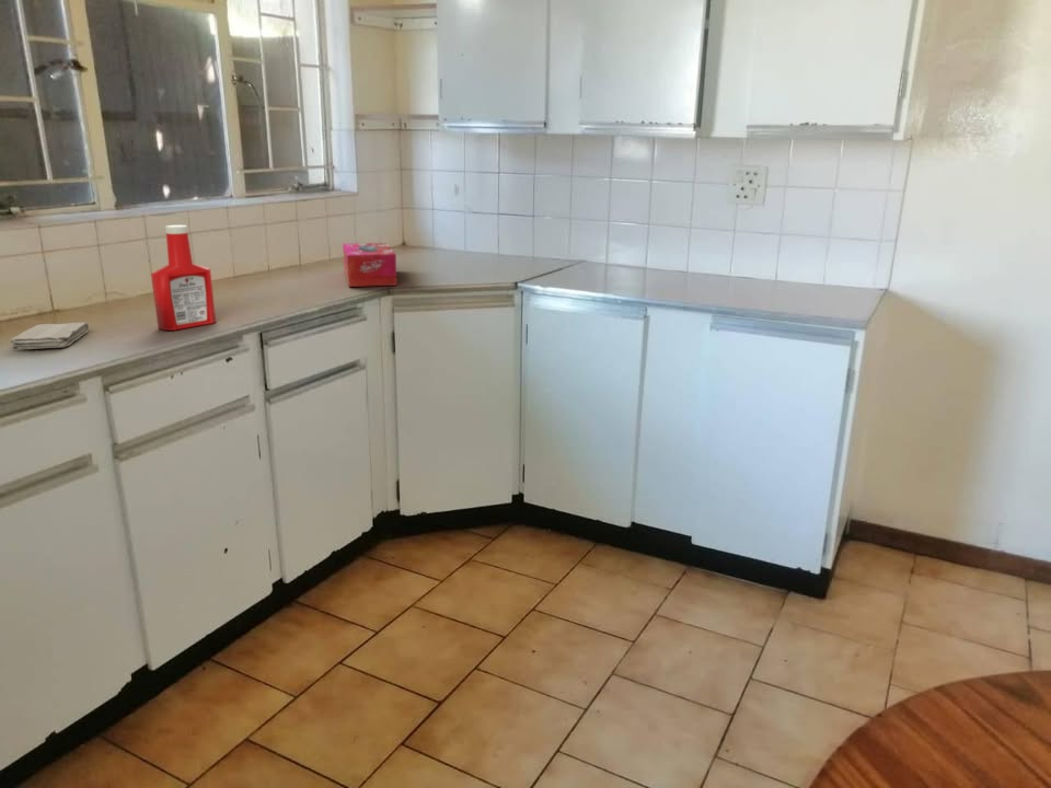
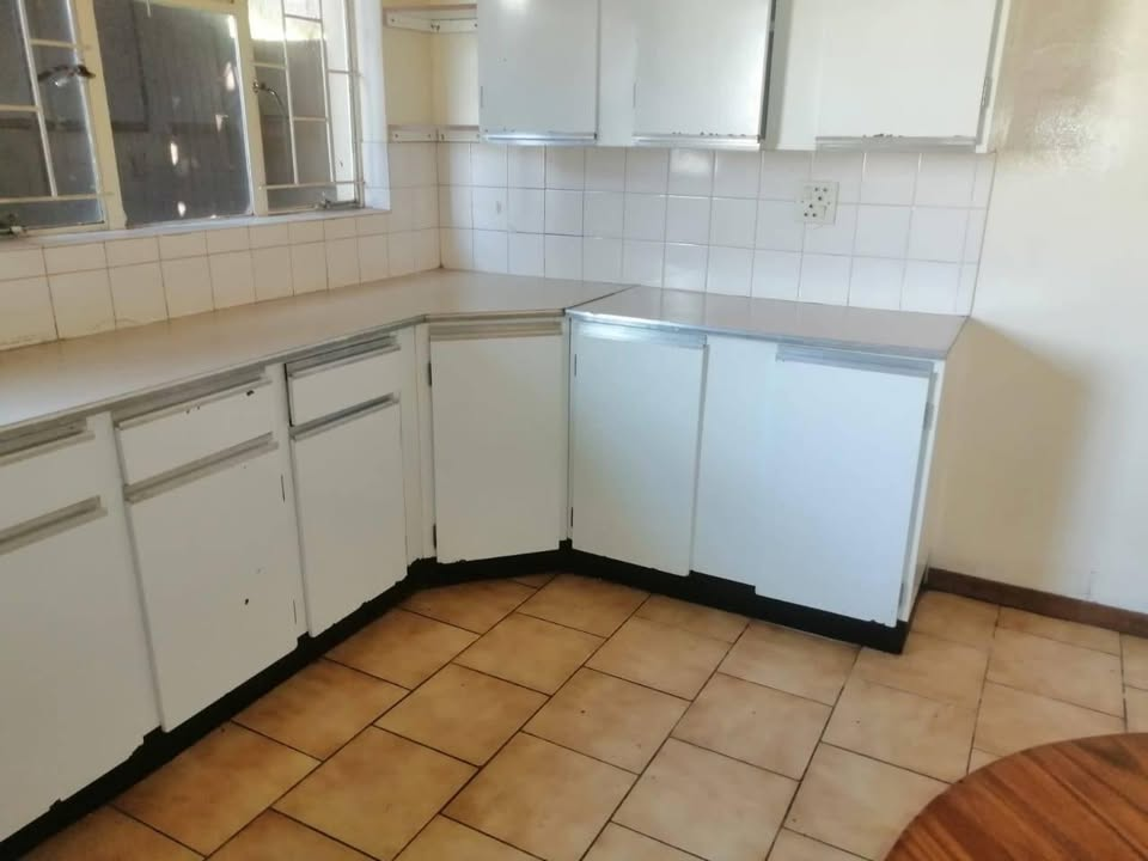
- tissue box [342,242,399,288]
- washcloth [9,322,90,351]
- soap bottle [150,224,217,332]
